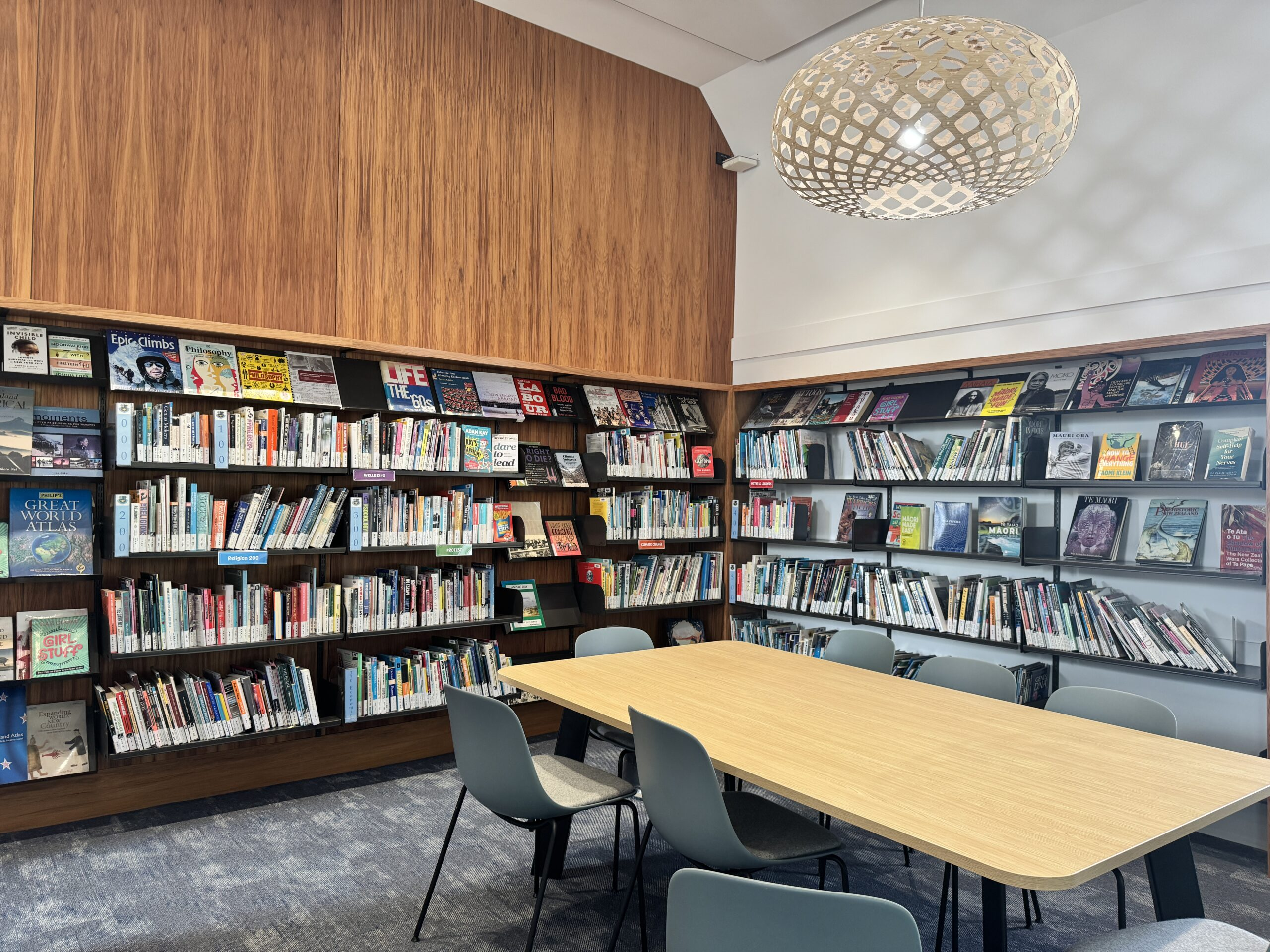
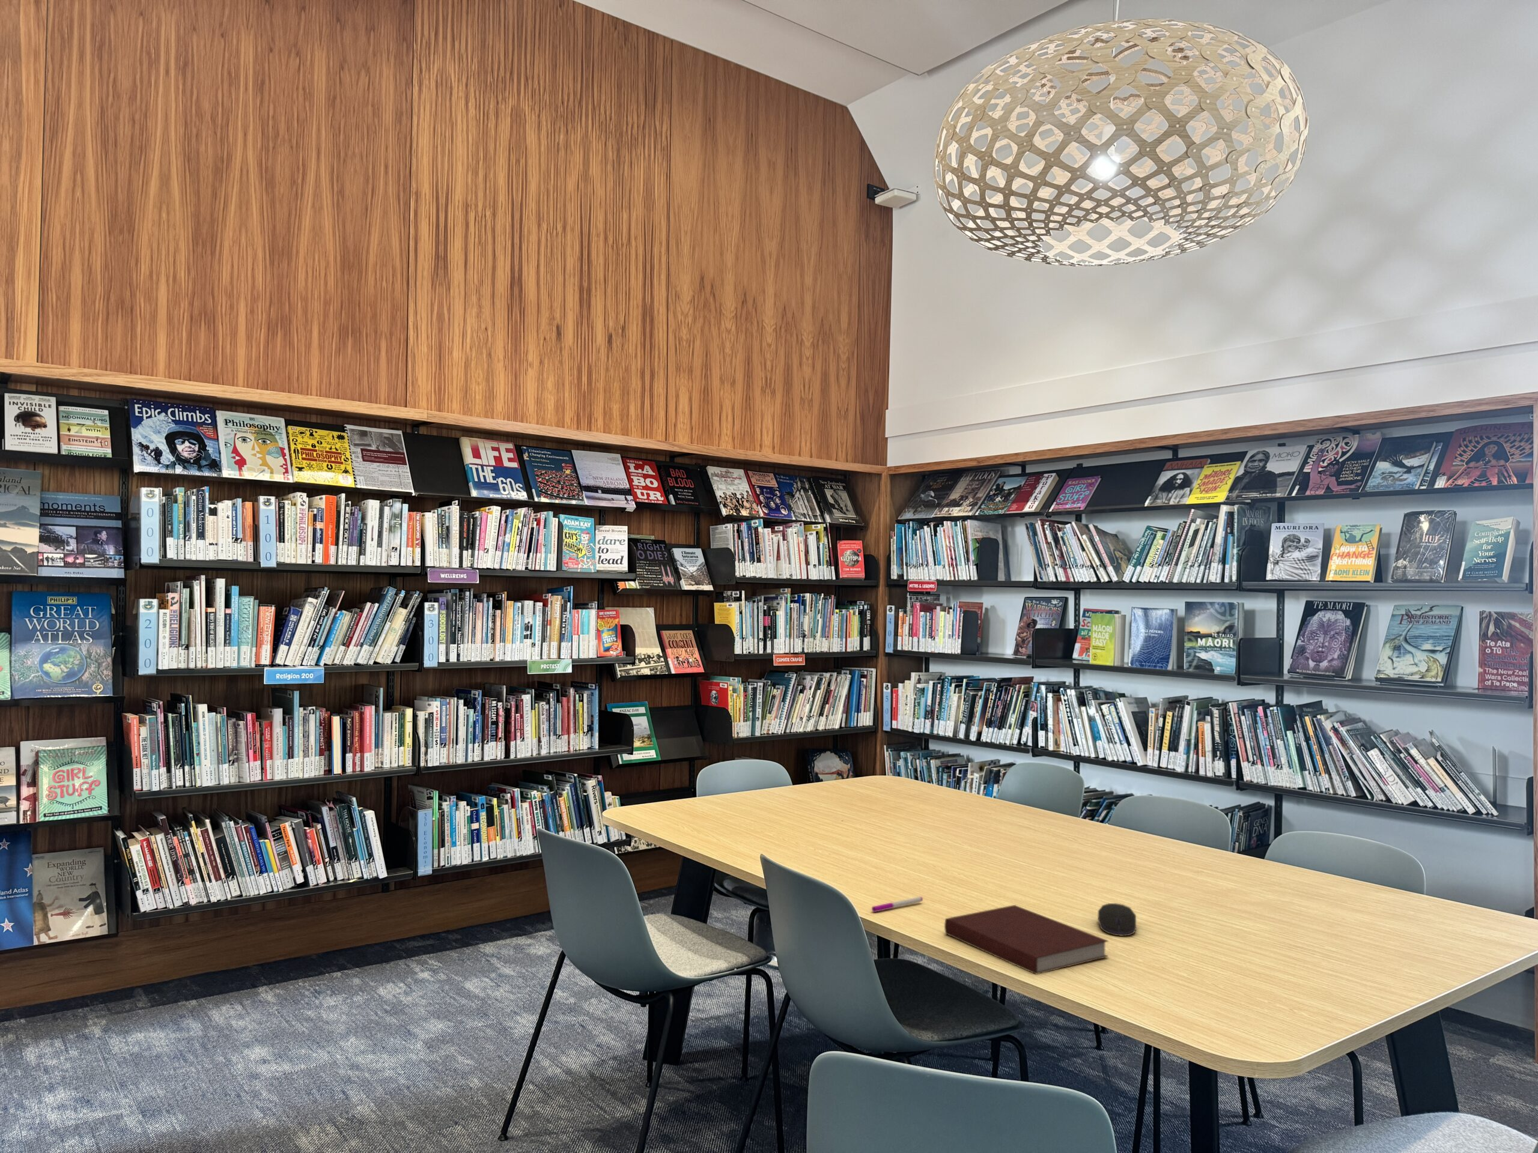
+ pen [871,896,923,913]
+ notebook [943,905,1109,975]
+ computer mouse [1097,902,1137,936]
